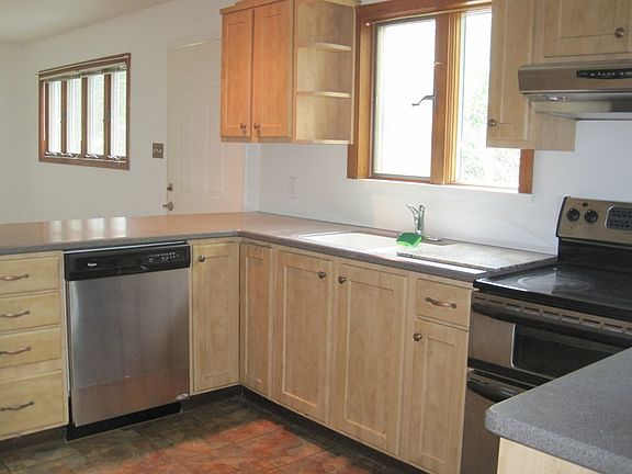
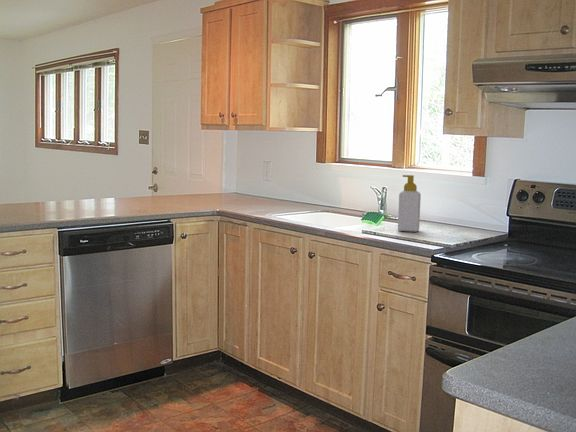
+ soap bottle [397,174,422,233]
